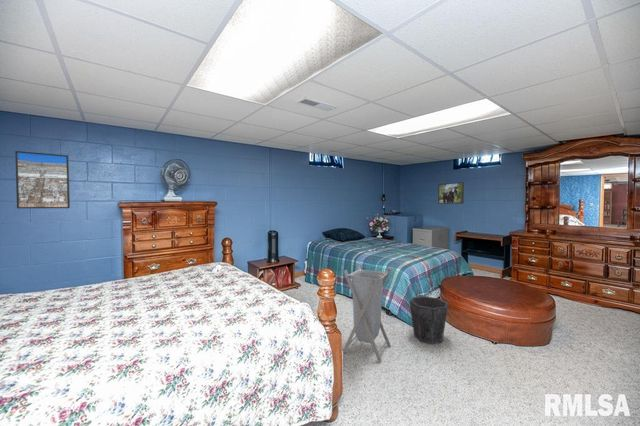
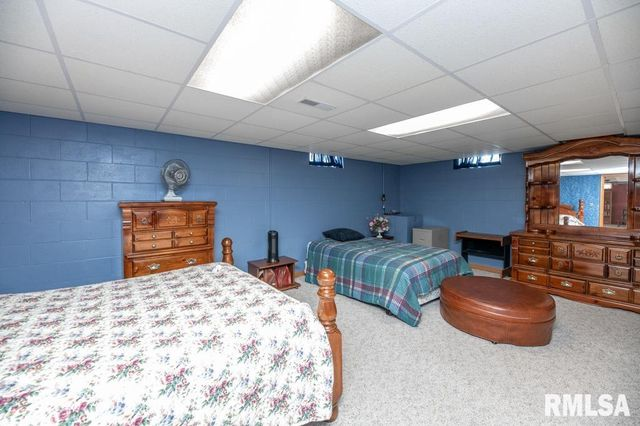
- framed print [14,150,71,209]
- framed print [437,181,465,205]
- waste bin [408,295,450,345]
- laundry hamper [342,263,392,363]
